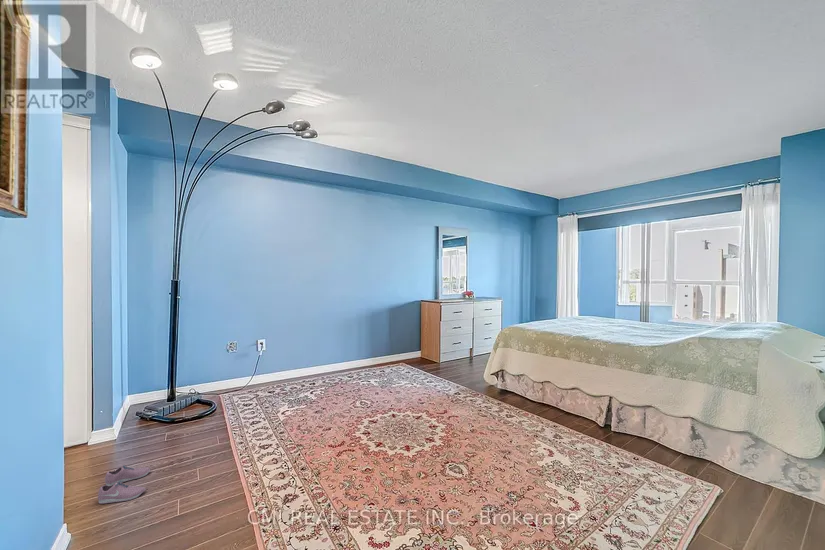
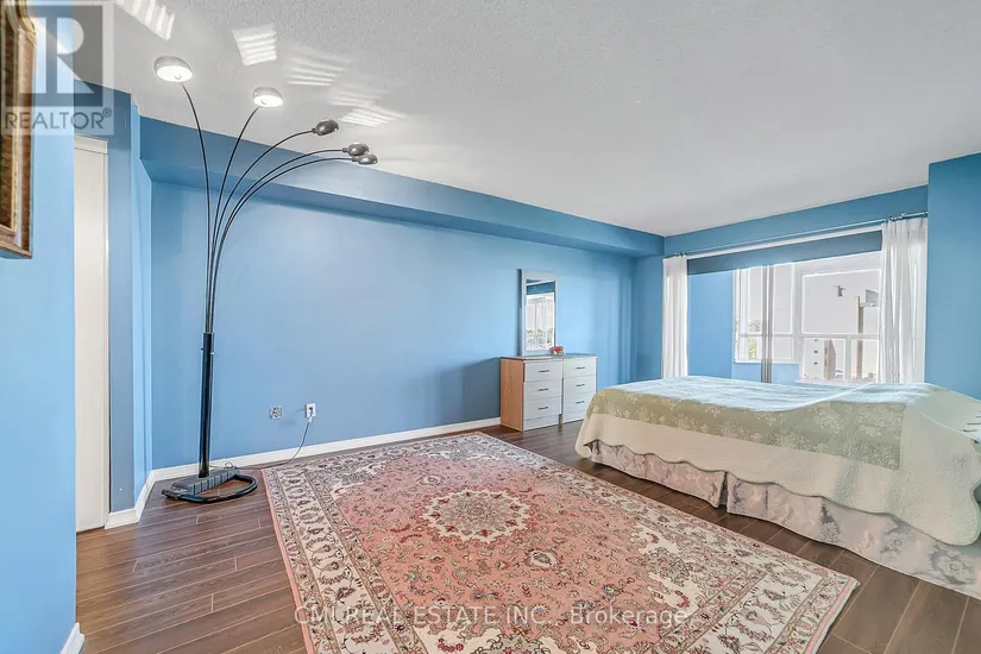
- shoe [97,464,151,505]
